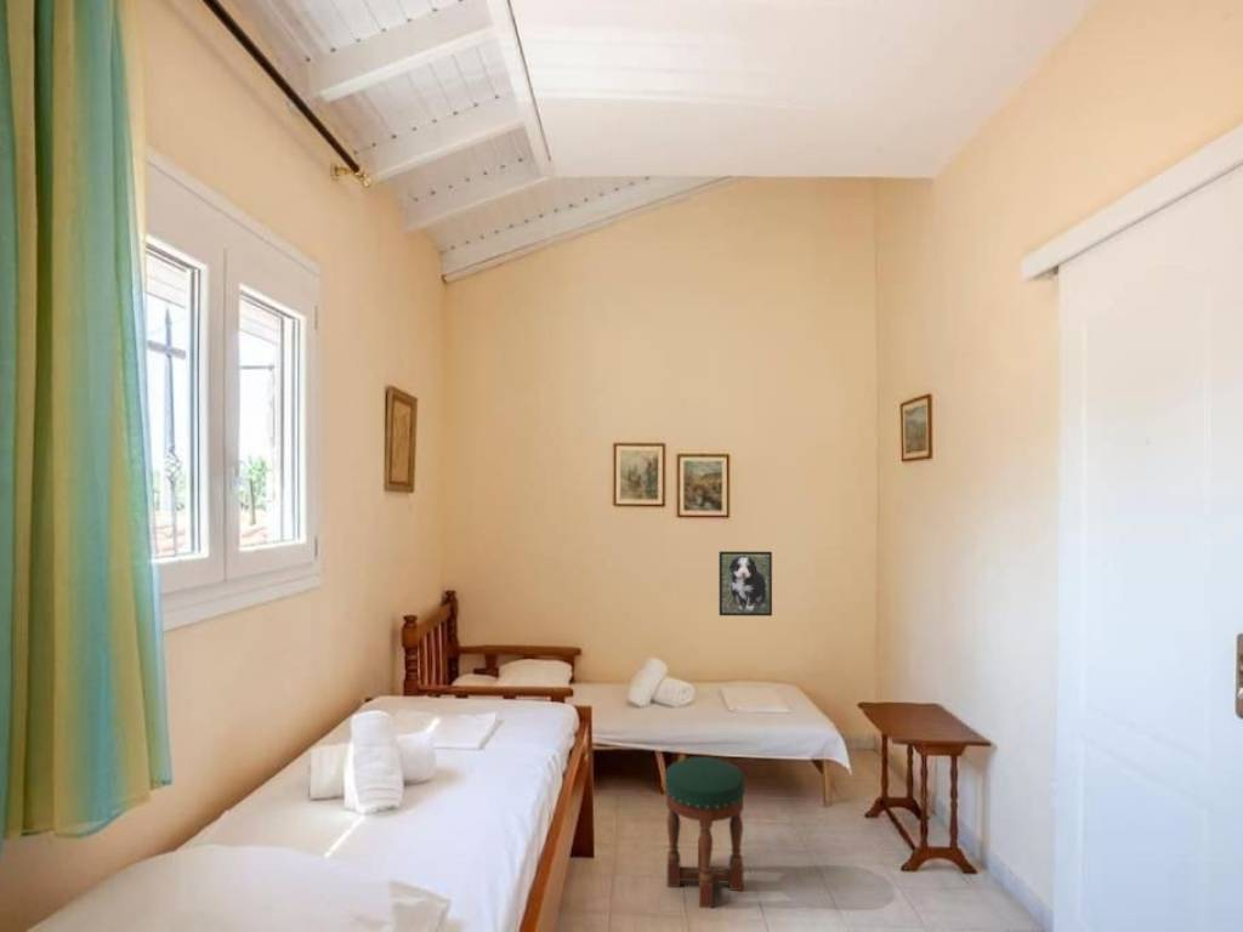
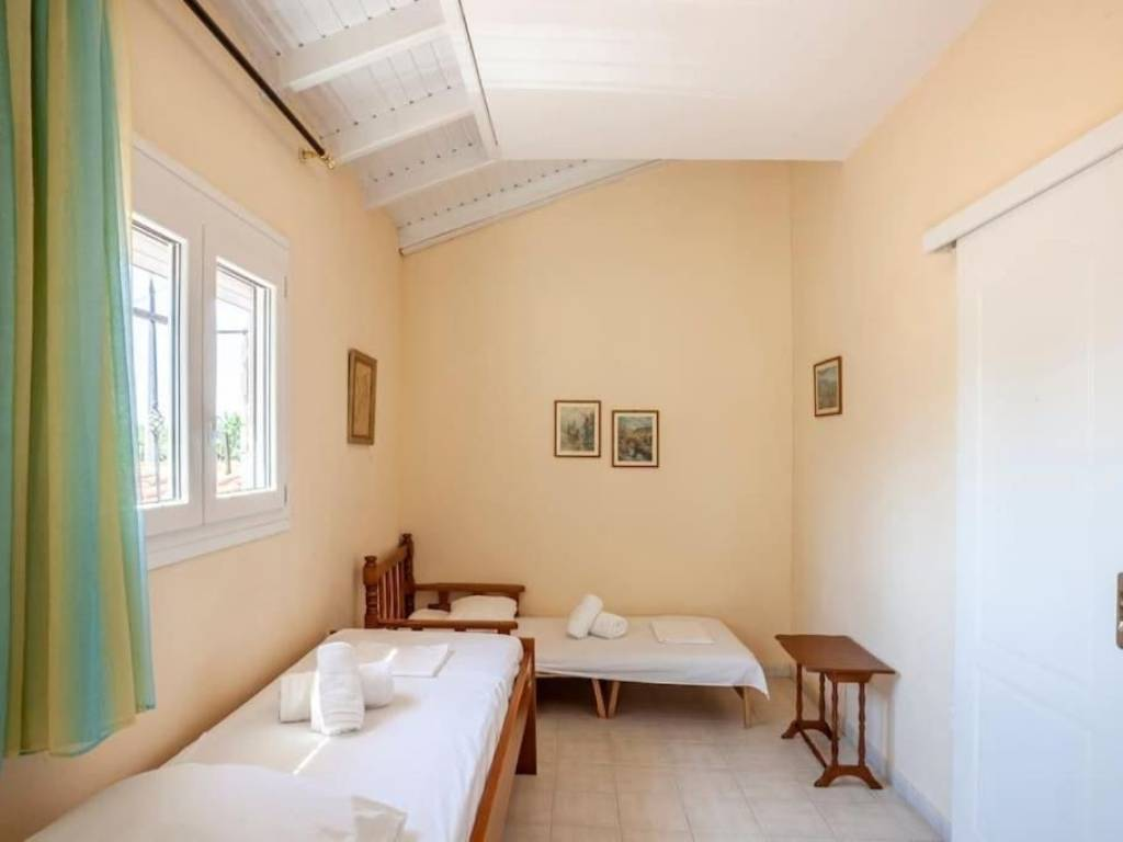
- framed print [717,550,773,616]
- stool [664,756,747,910]
